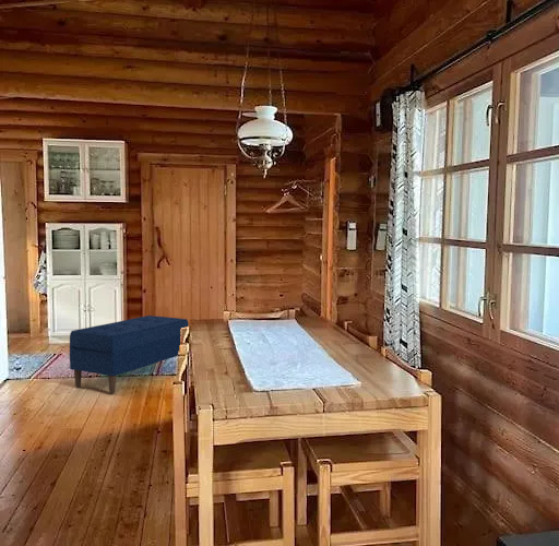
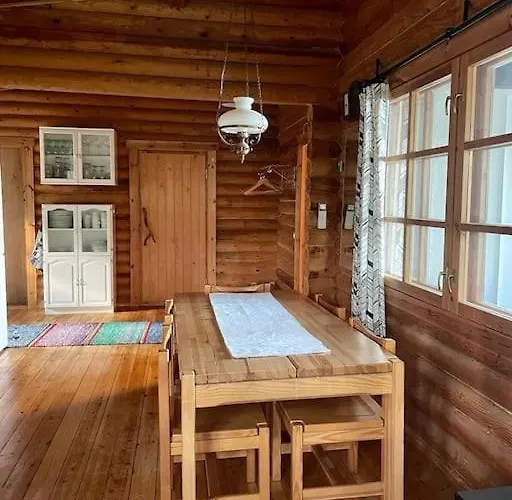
- bench [69,314,190,395]
